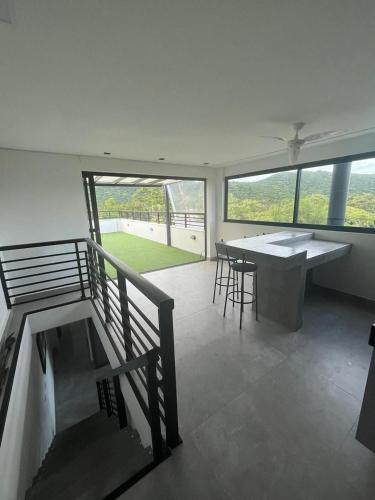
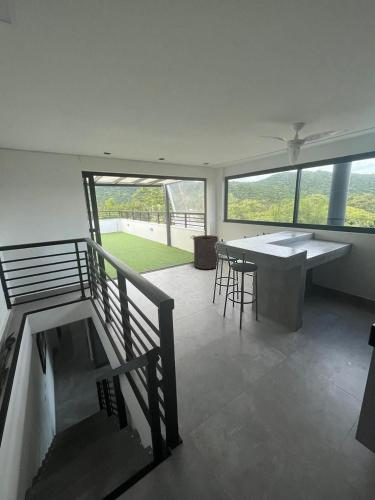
+ trash can [193,234,219,270]
